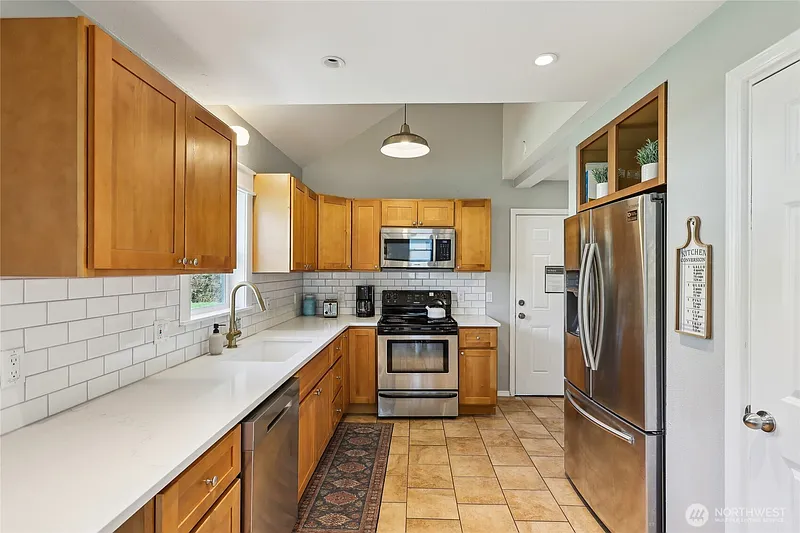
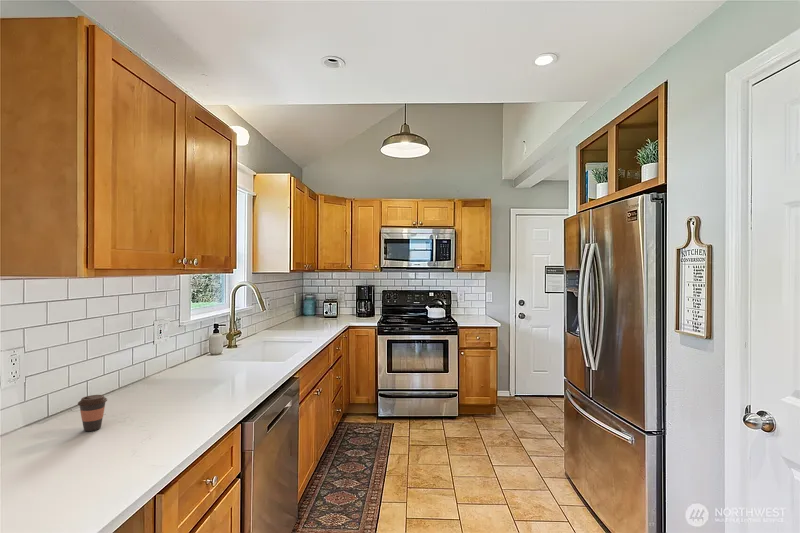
+ coffee cup [77,394,108,432]
